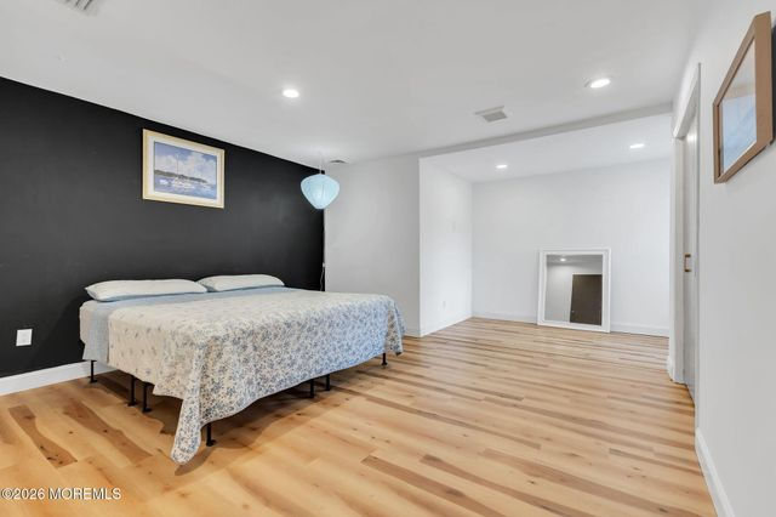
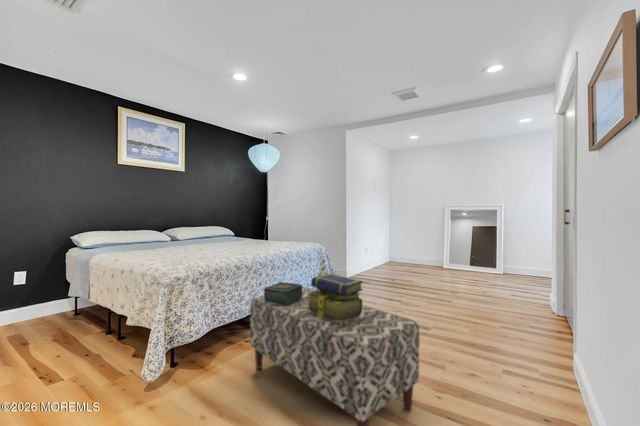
+ bench [249,287,421,426]
+ decorative box [263,281,303,305]
+ stack of books [306,273,364,322]
